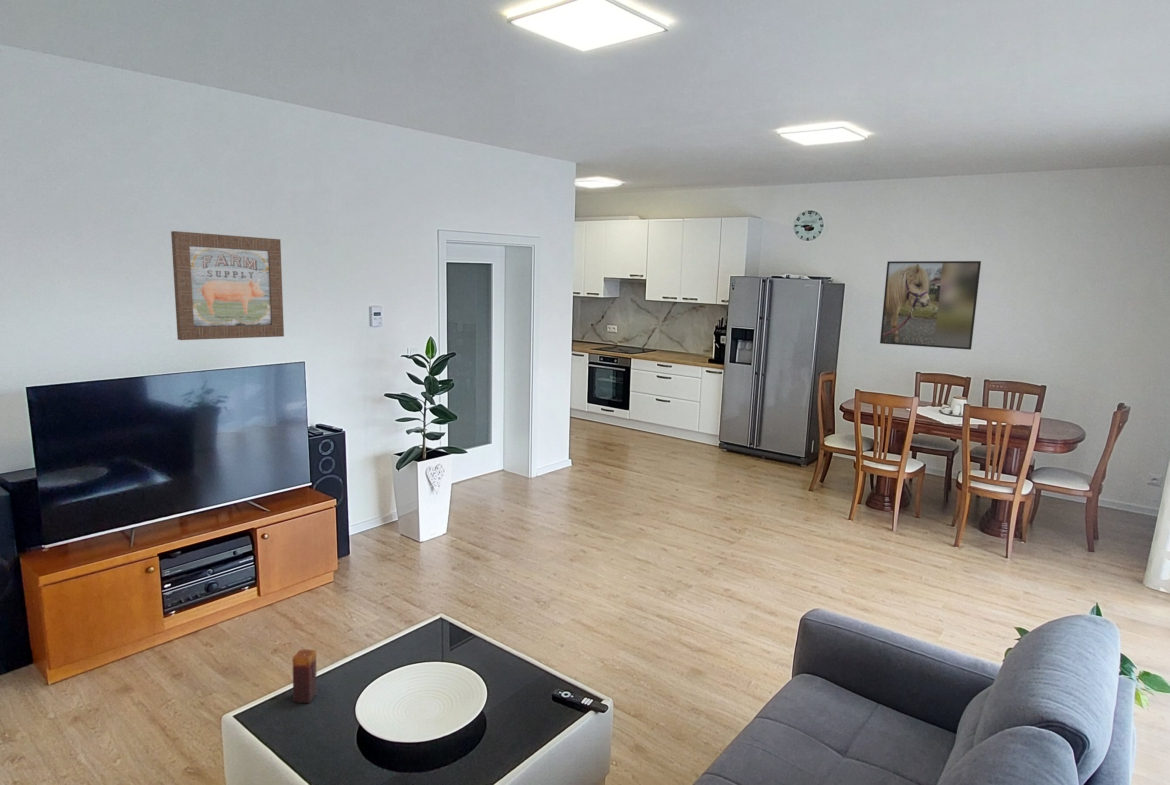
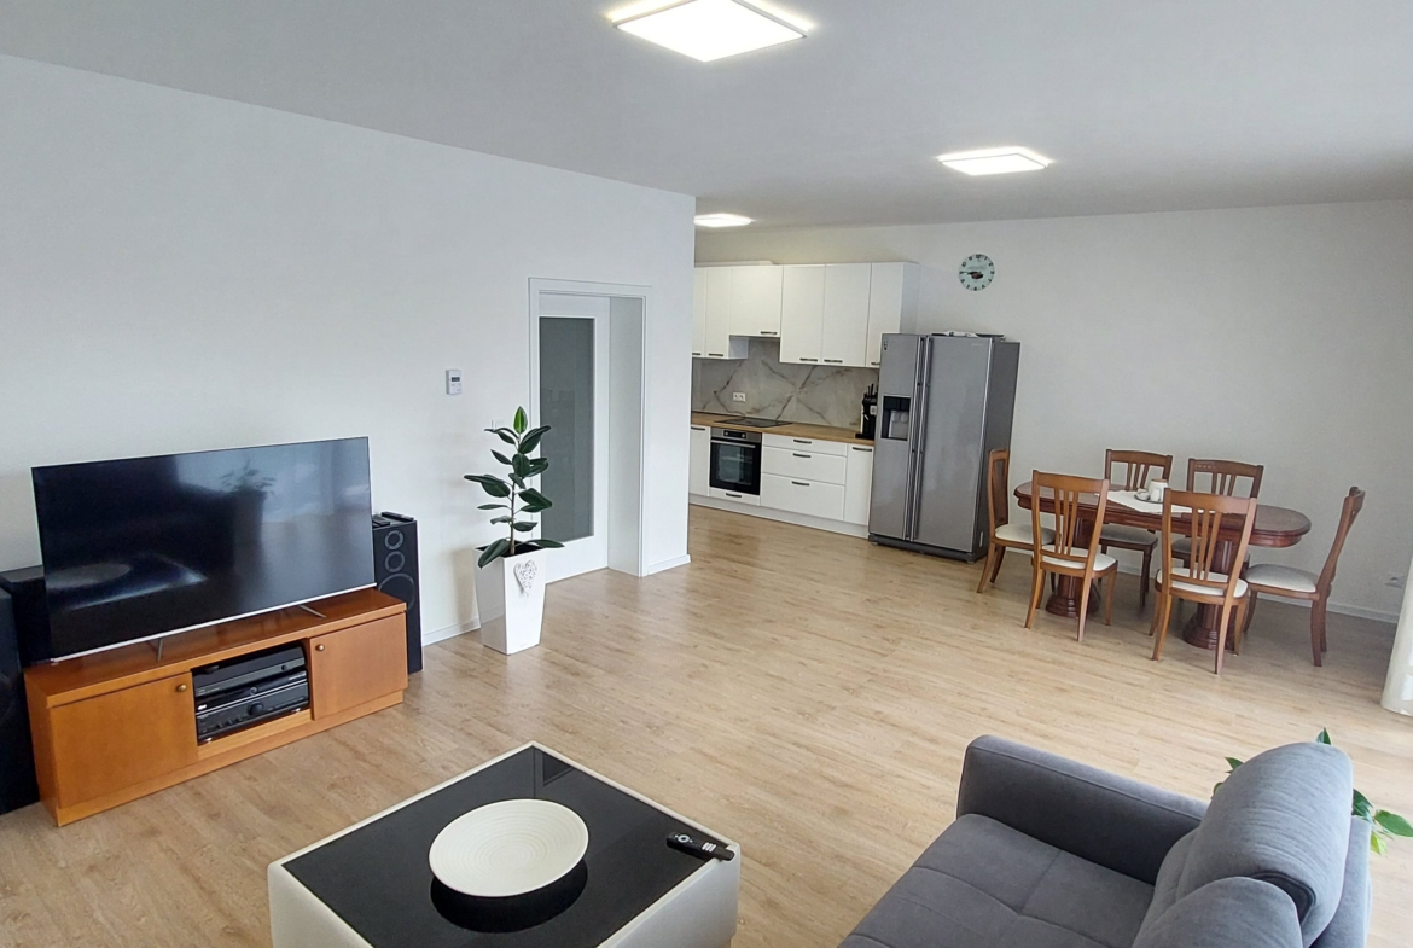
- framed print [879,260,982,351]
- candle [291,648,318,704]
- wall art [170,230,285,341]
